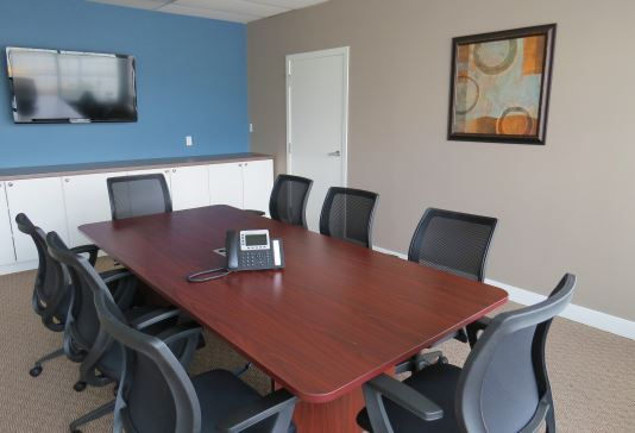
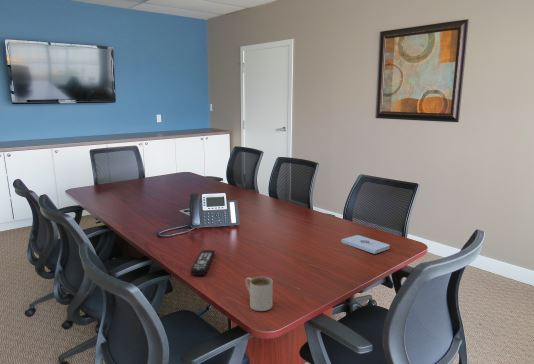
+ remote control [190,249,216,276]
+ mug [244,276,274,312]
+ notepad [340,234,391,255]
